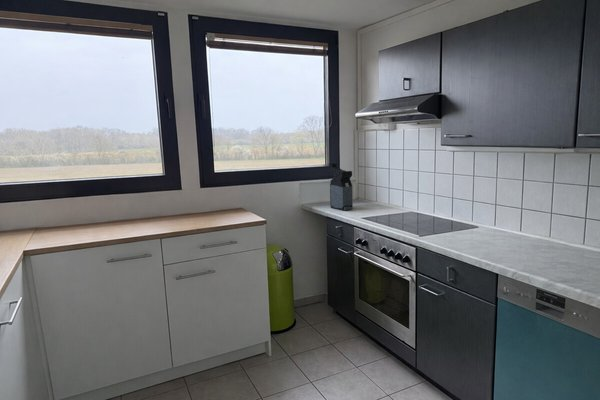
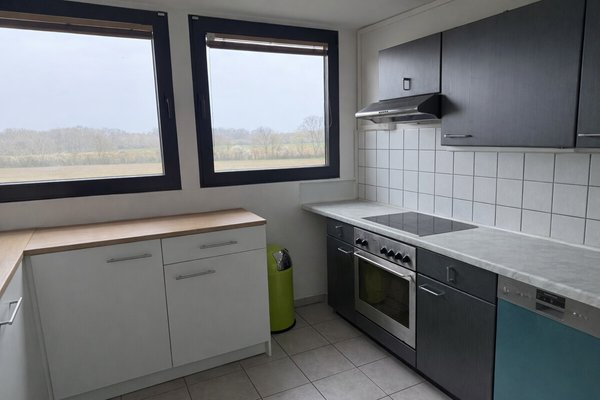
- coffee maker [327,162,354,211]
